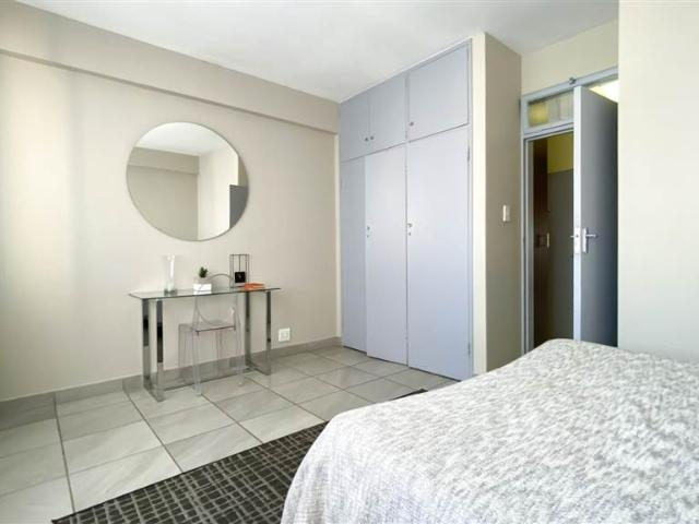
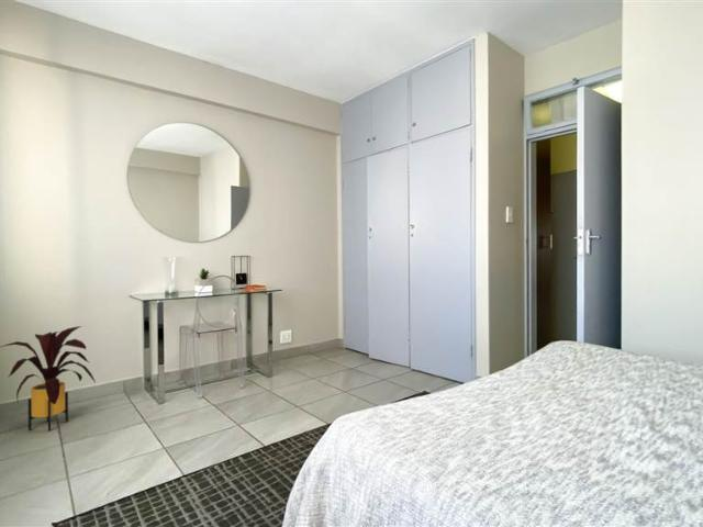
+ house plant [0,325,97,431]
